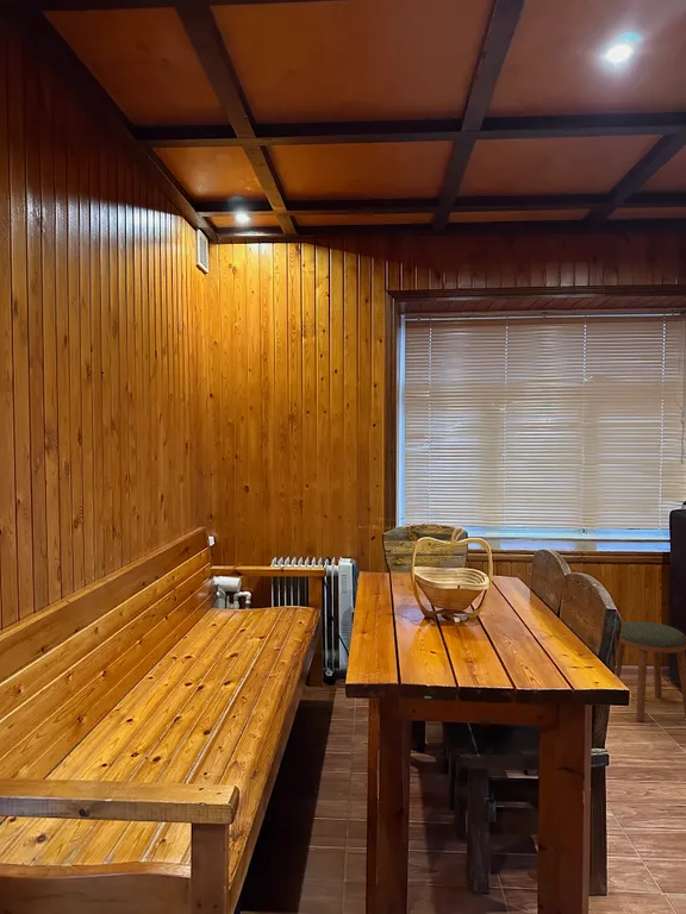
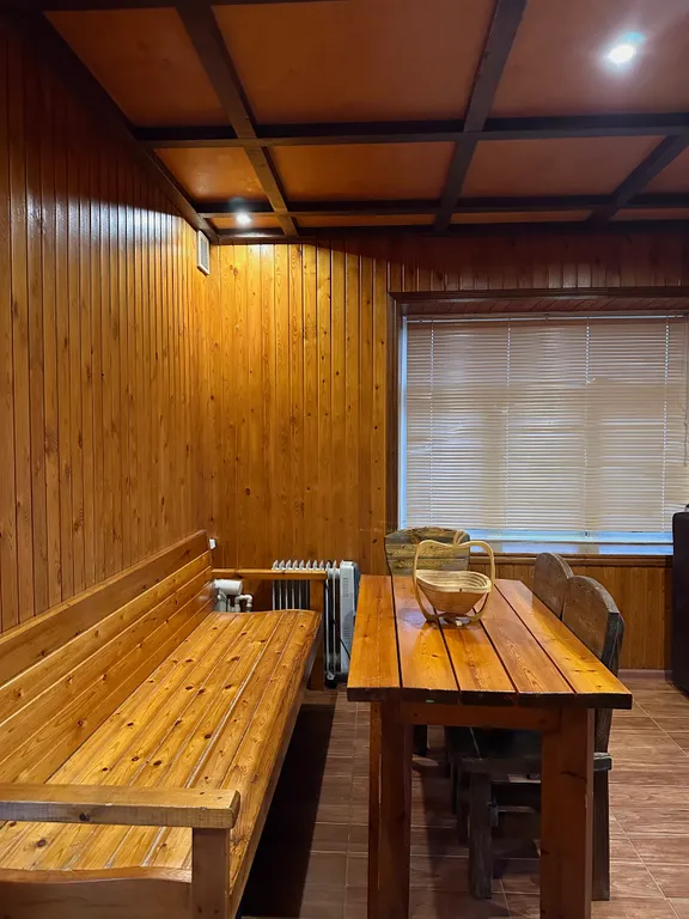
- stool [616,620,686,722]
